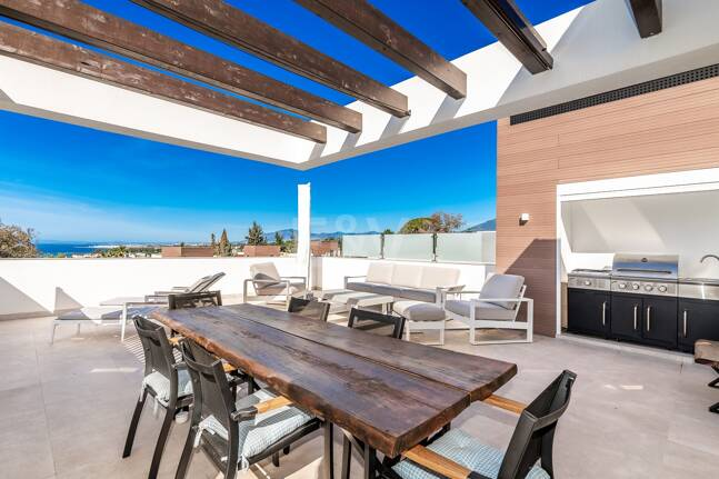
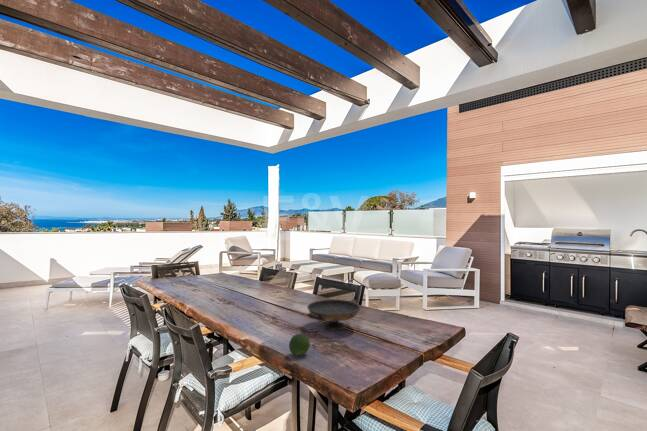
+ decorative bowl [306,299,362,332]
+ fruit [288,333,311,357]
